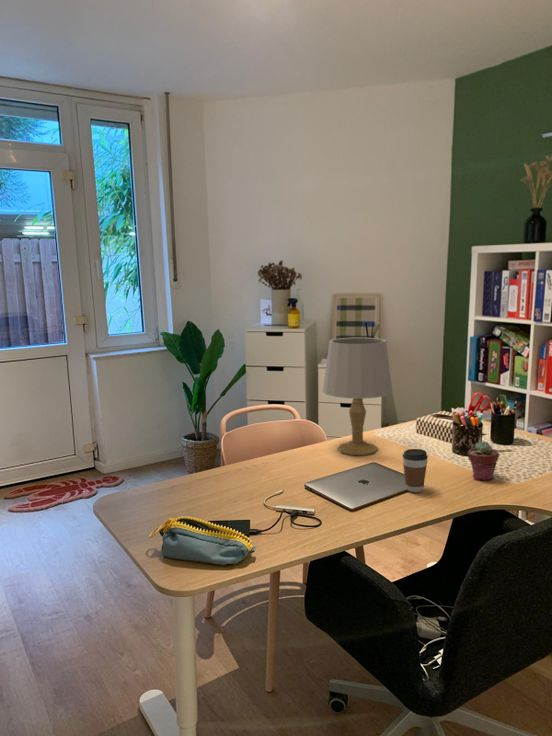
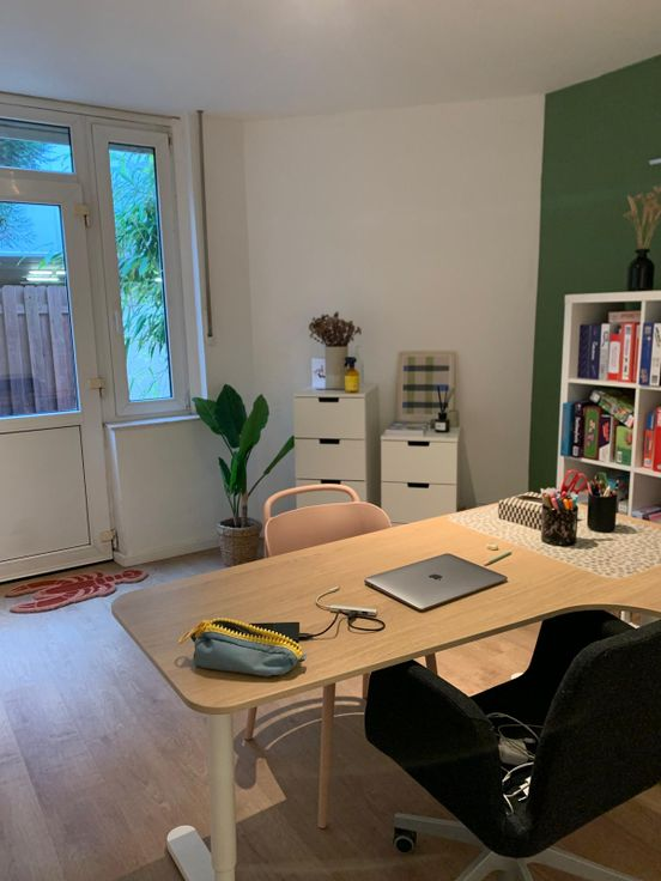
- coffee cup [402,448,429,493]
- potted succulent [467,440,500,481]
- table lamp [322,337,393,456]
